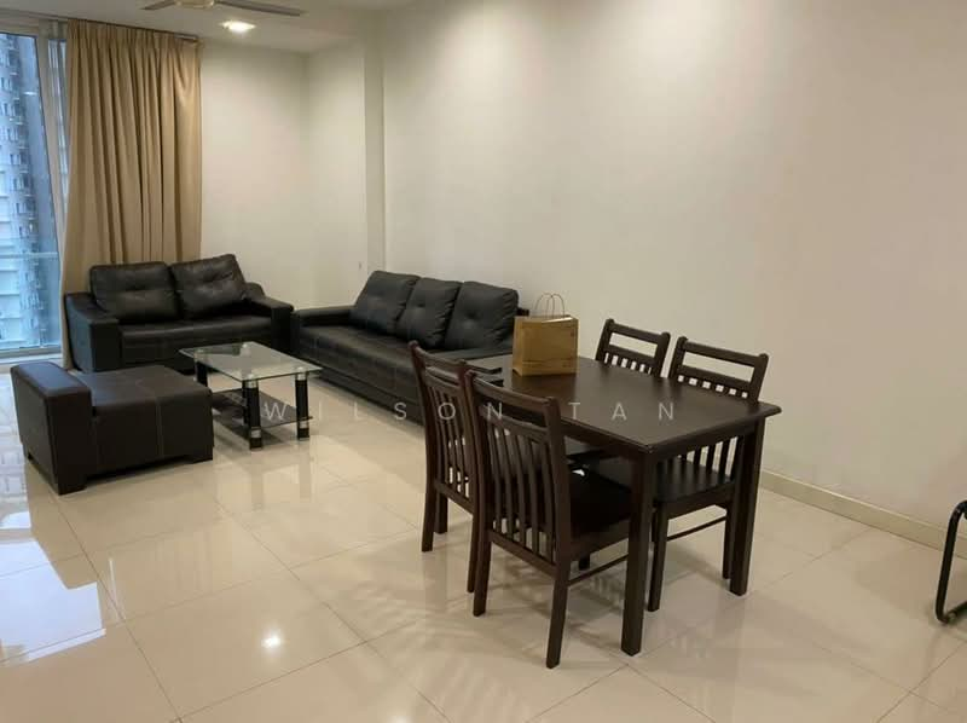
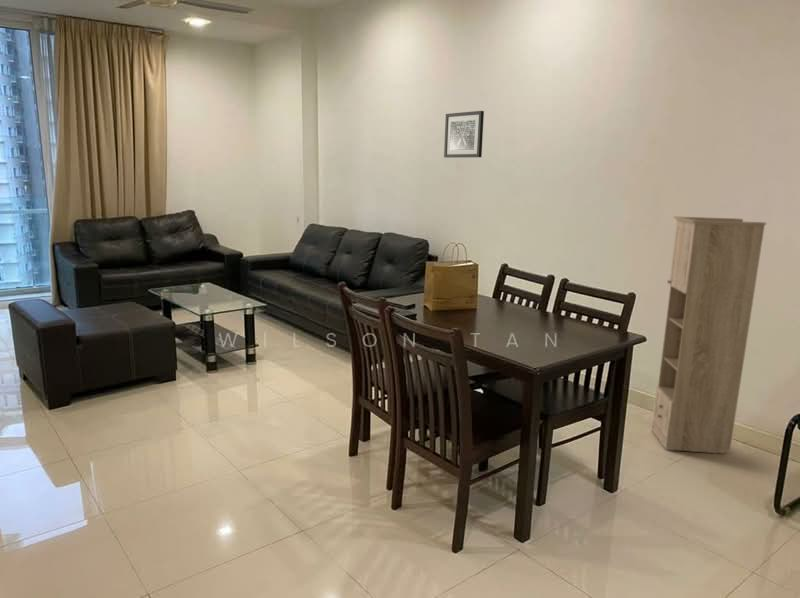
+ wall art [443,110,485,159]
+ storage cabinet [650,216,767,455]
